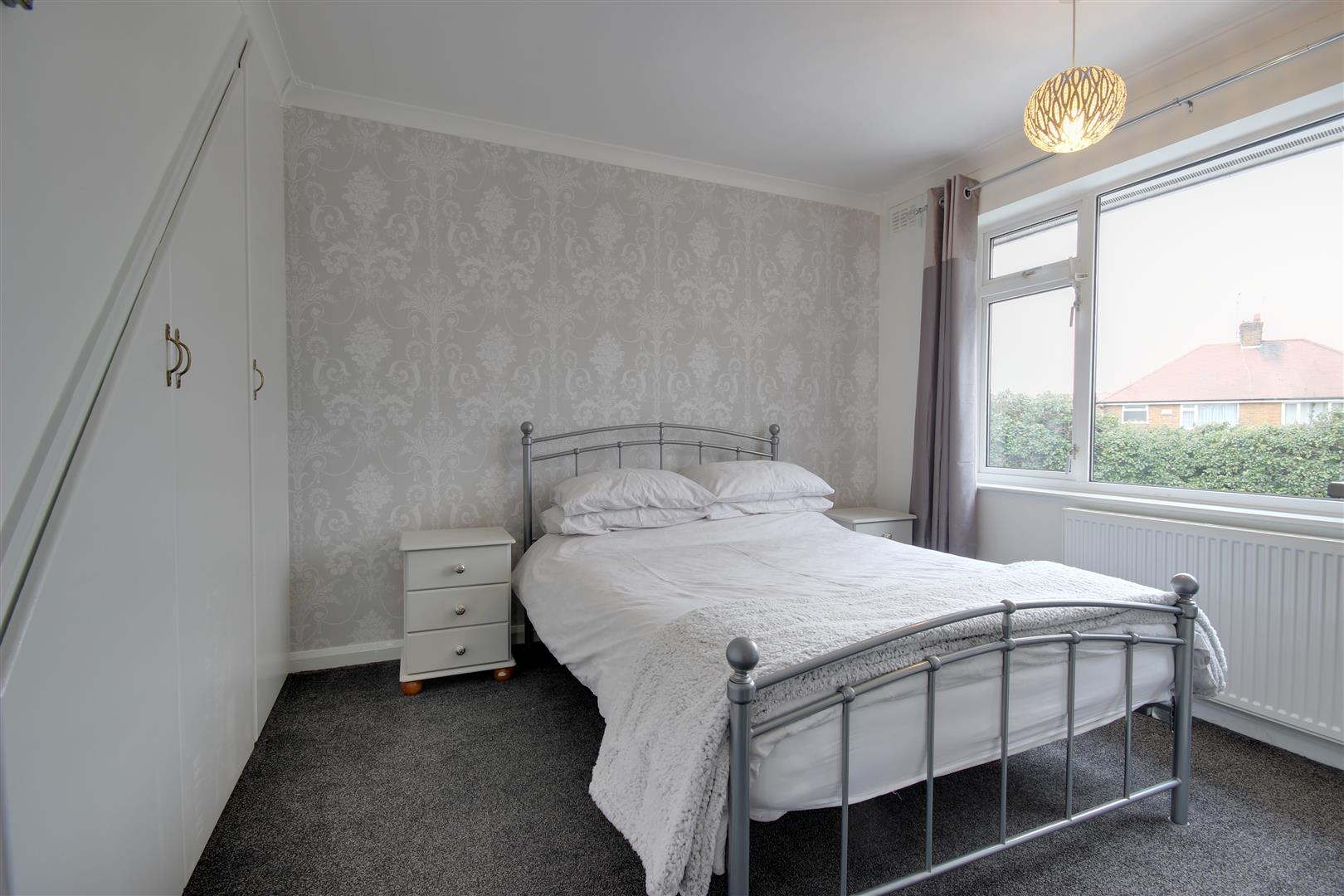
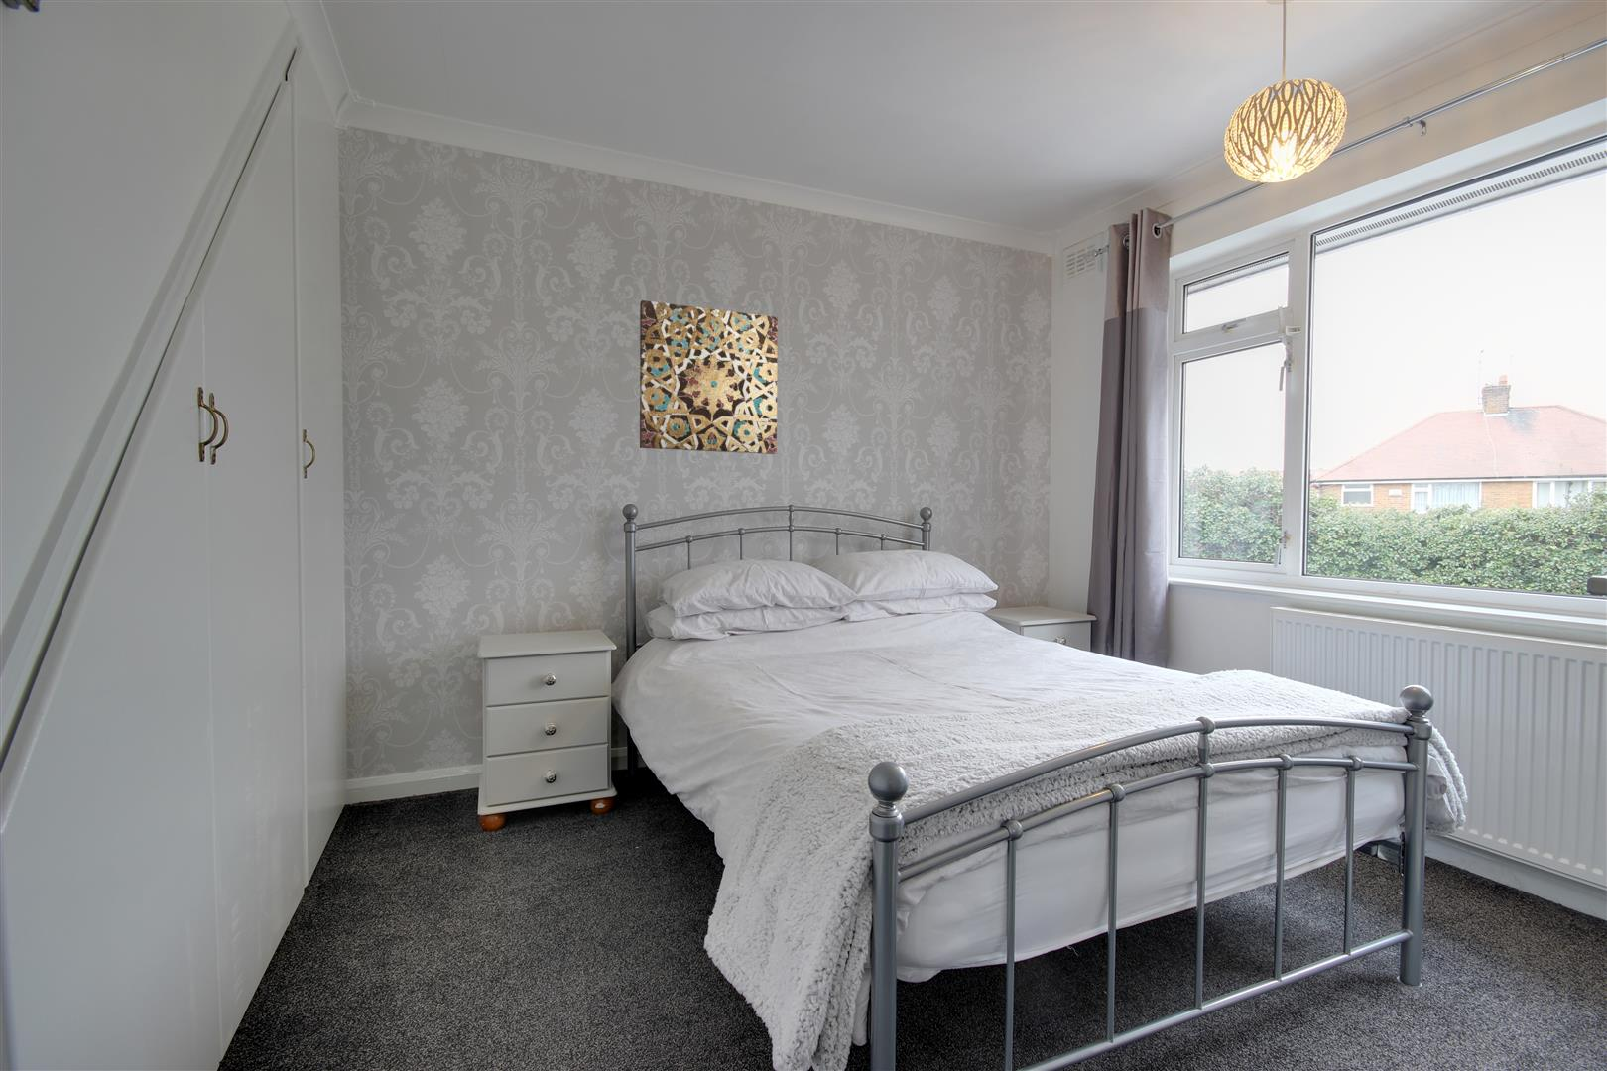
+ wall art [638,300,778,455]
